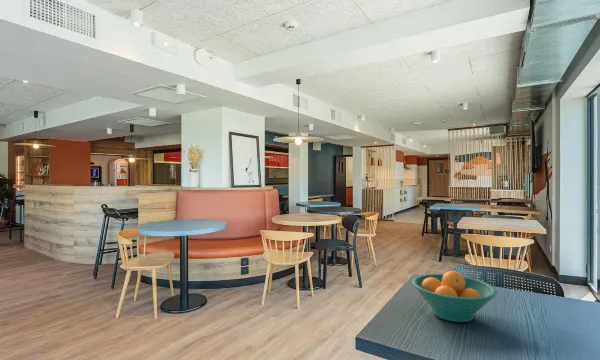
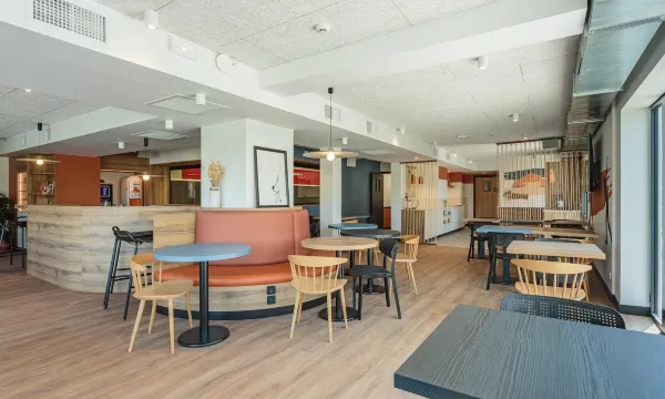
- fruit bowl [411,270,498,323]
